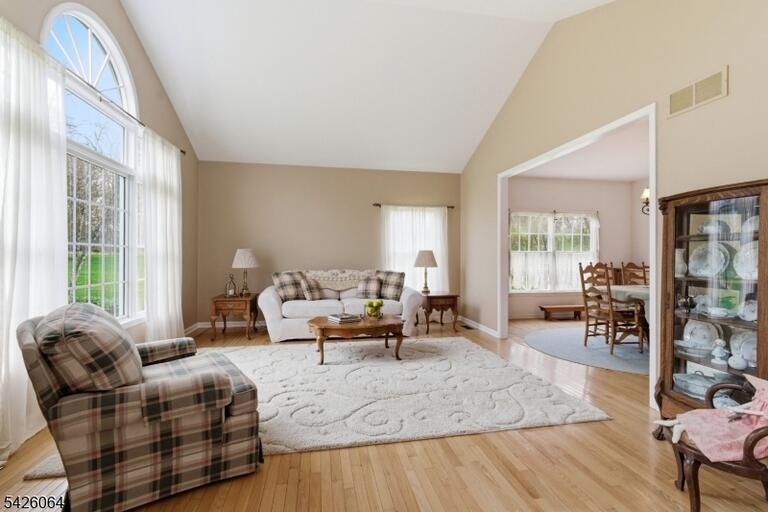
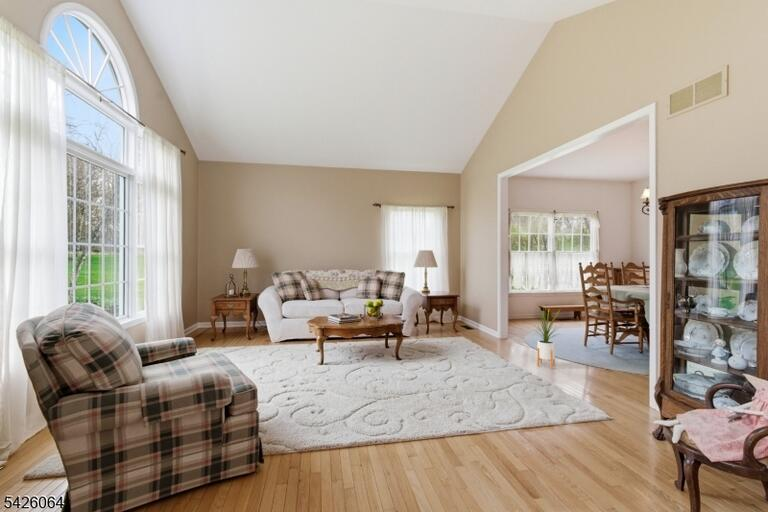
+ house plant [528,302,565,369]
